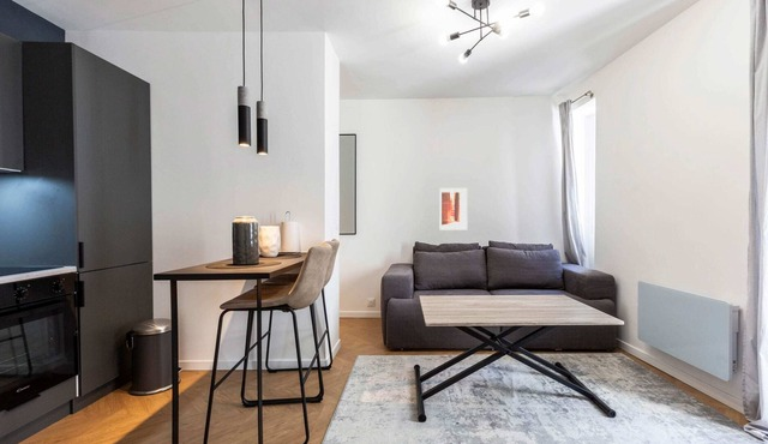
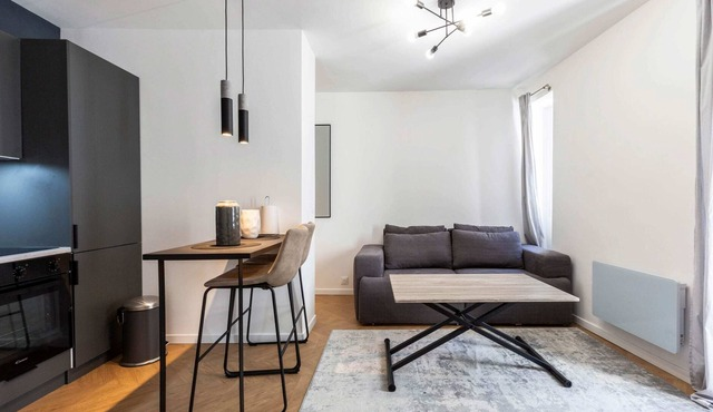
- wall art [438,187,468,232]
